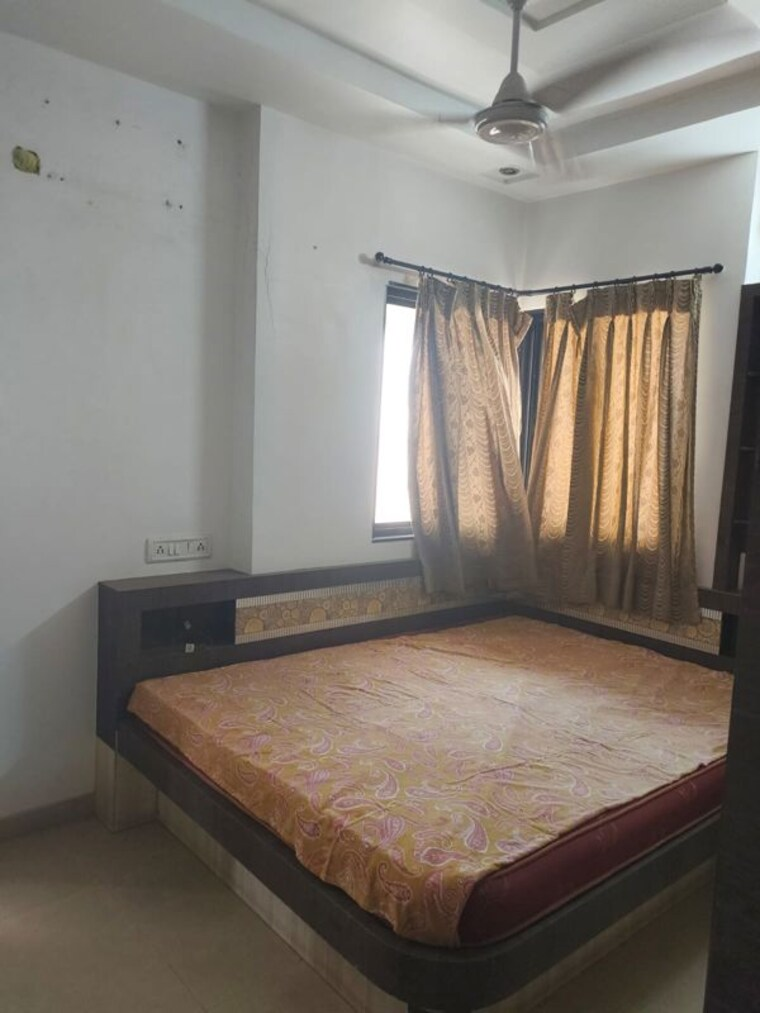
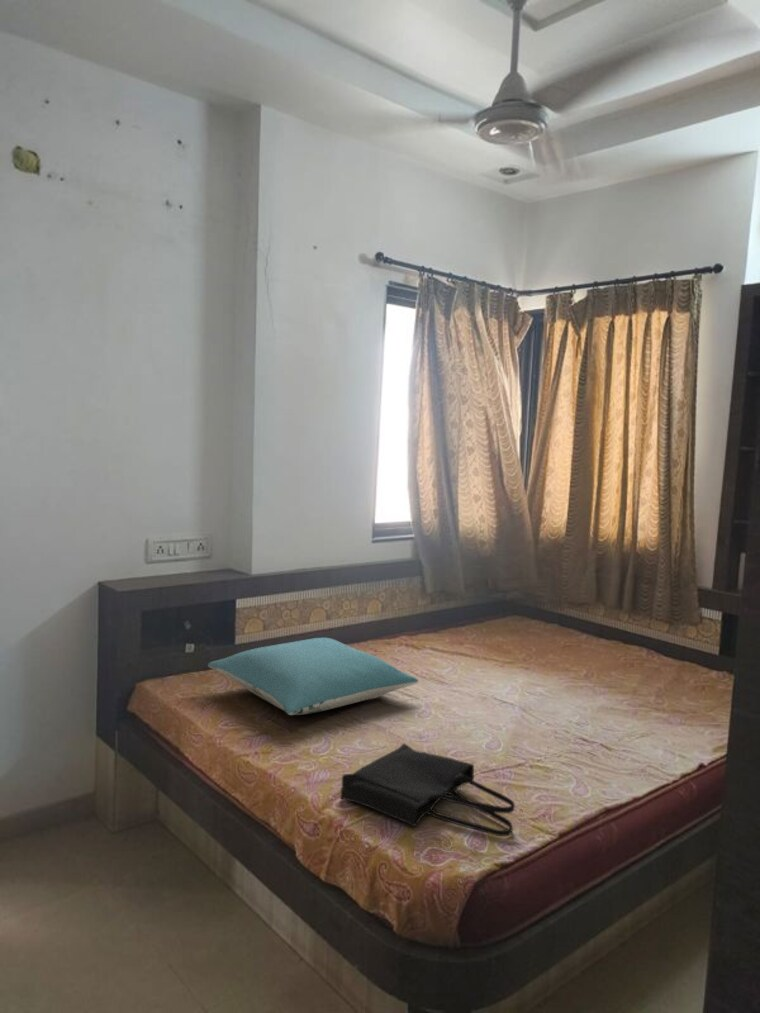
+ tote bag [339,743,516,837]
+ pillow [207,637,419,716]
